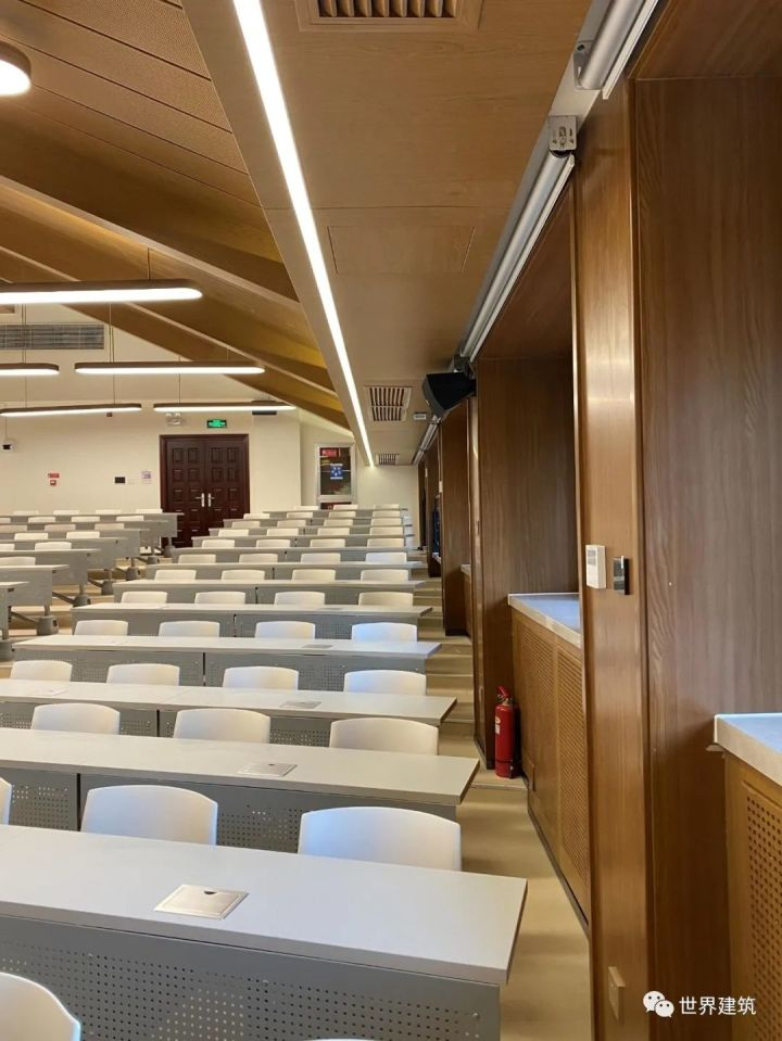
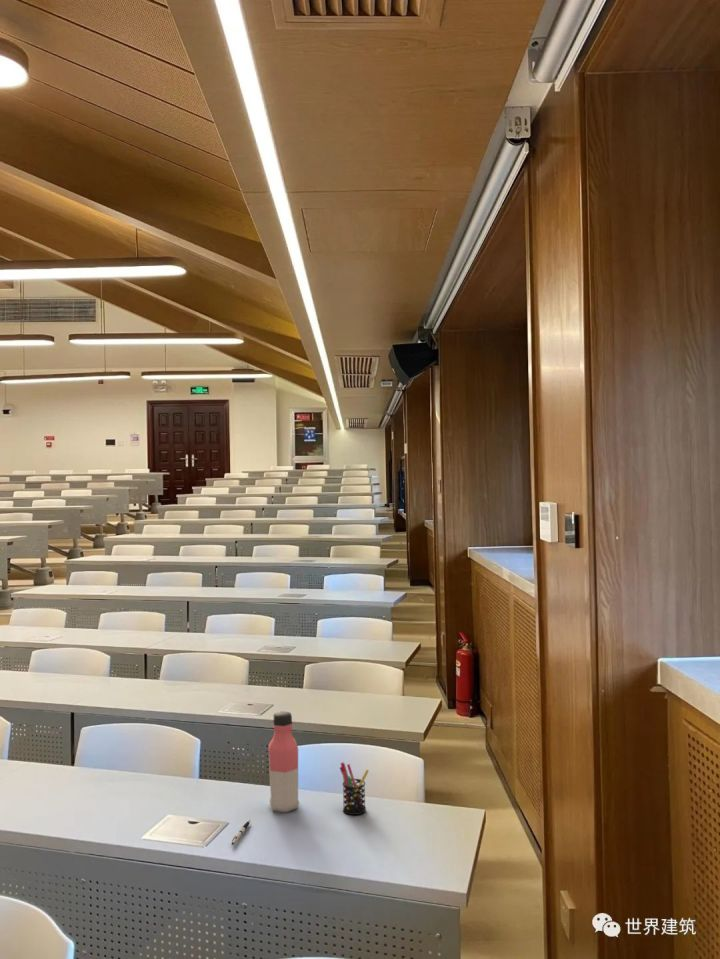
+ water bottle [267,710,300,814]
+ pen holder [339,761,370,816]
+ pen [230,819,251,846]
